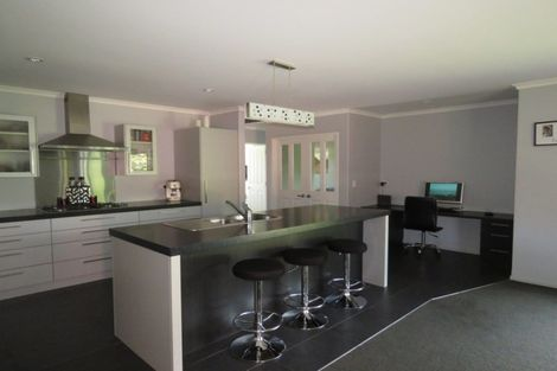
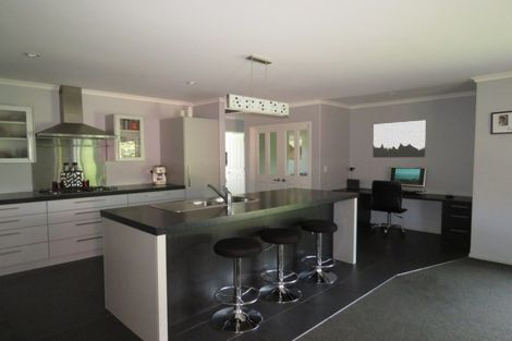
+ wall art [371,119,427,159]
